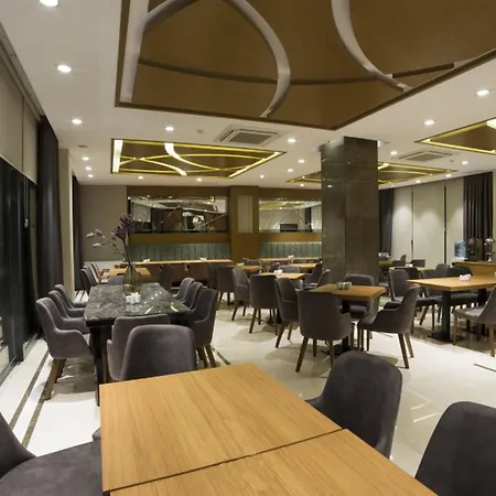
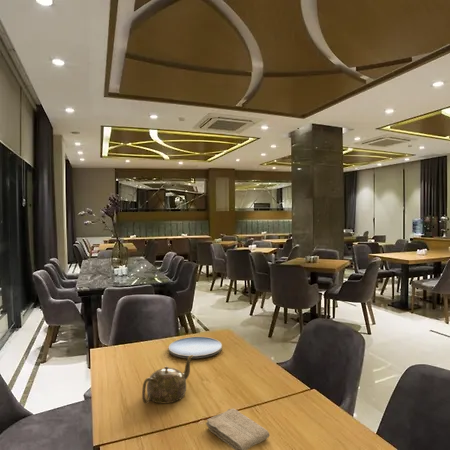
+ teapot [141,355,193,405]
+ plate [168,336,223,359]
+ washcloth [205,407,271,450]
